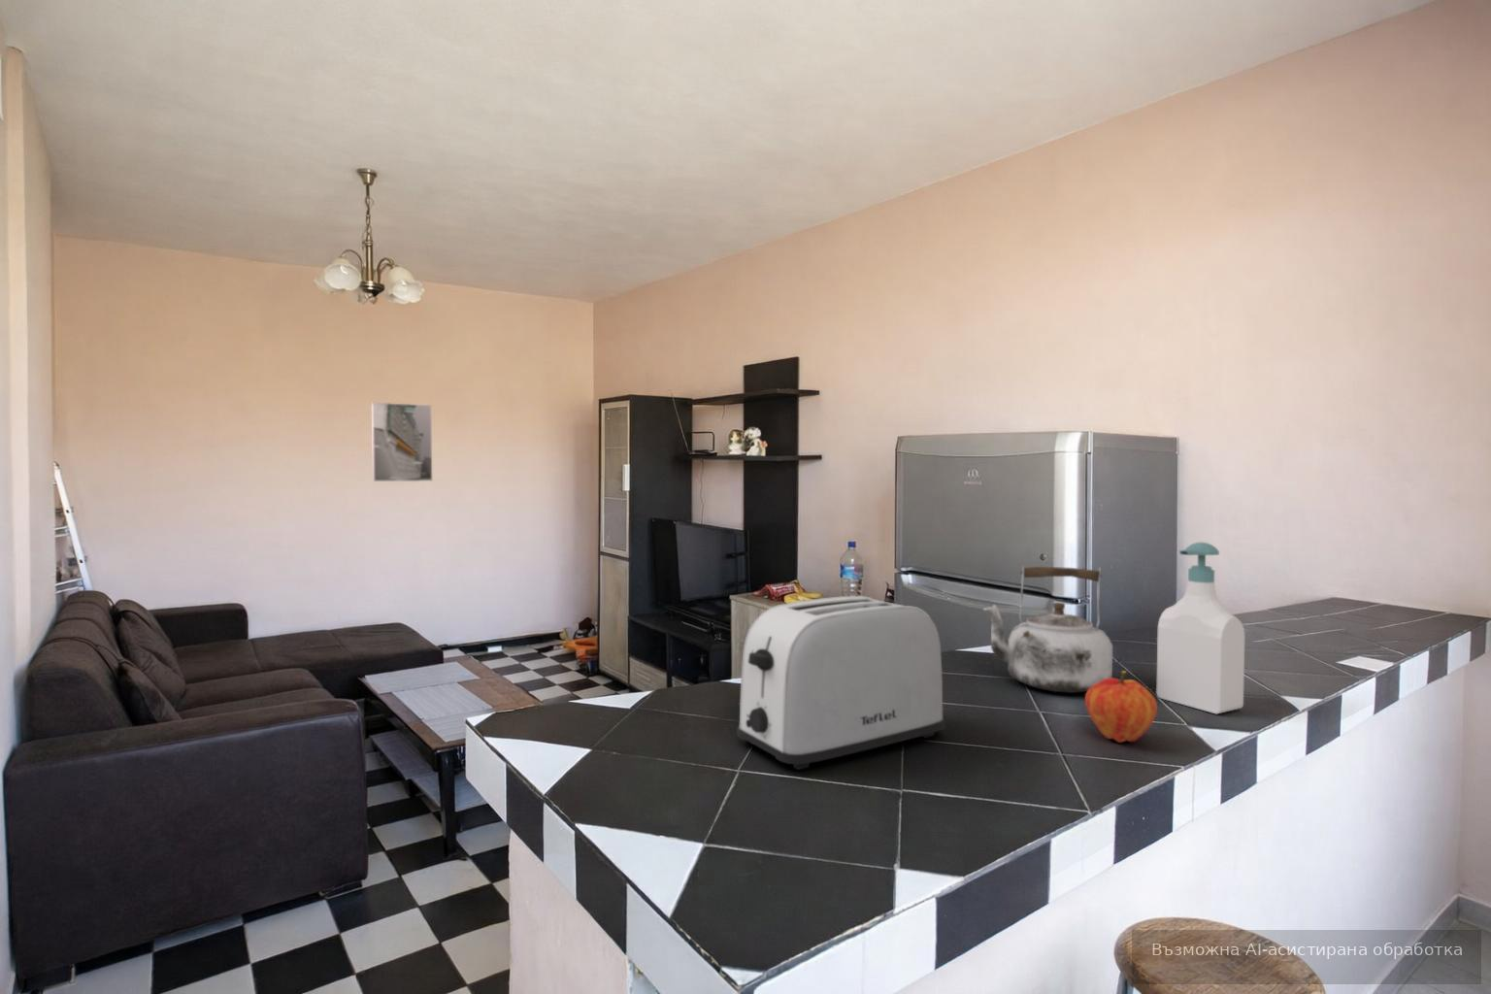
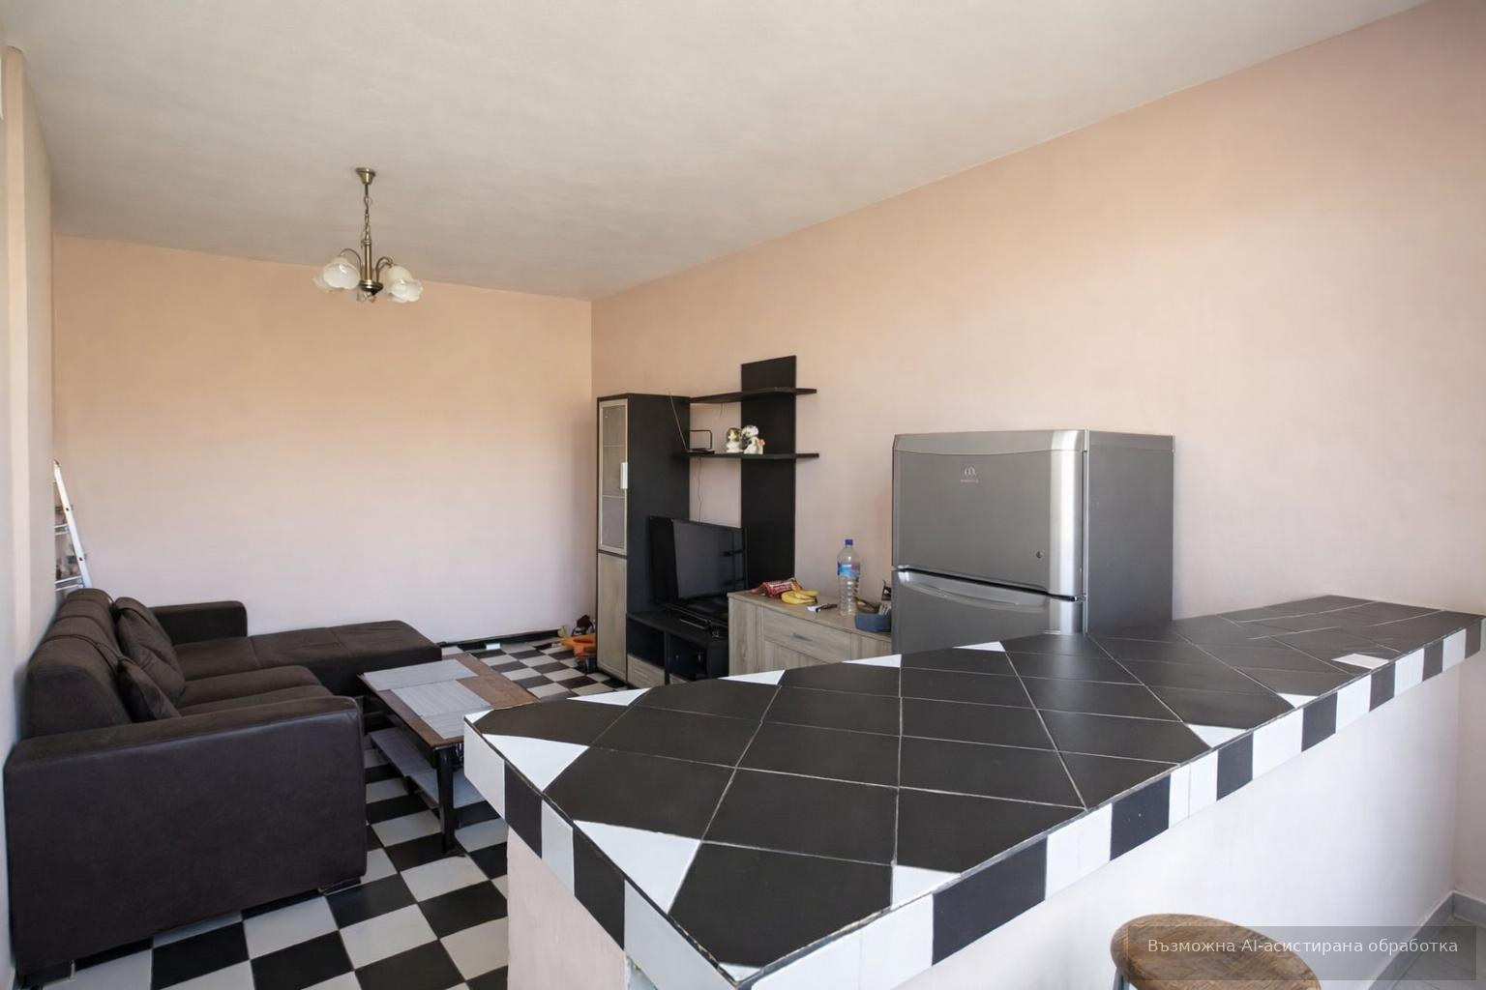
- toaster [736,595,946,771]
- fruit [1084,670,1158,743]
- soap bottle [1155,541,1246,714]
- kettle [983,565,1114,694]
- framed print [371,402,433,483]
